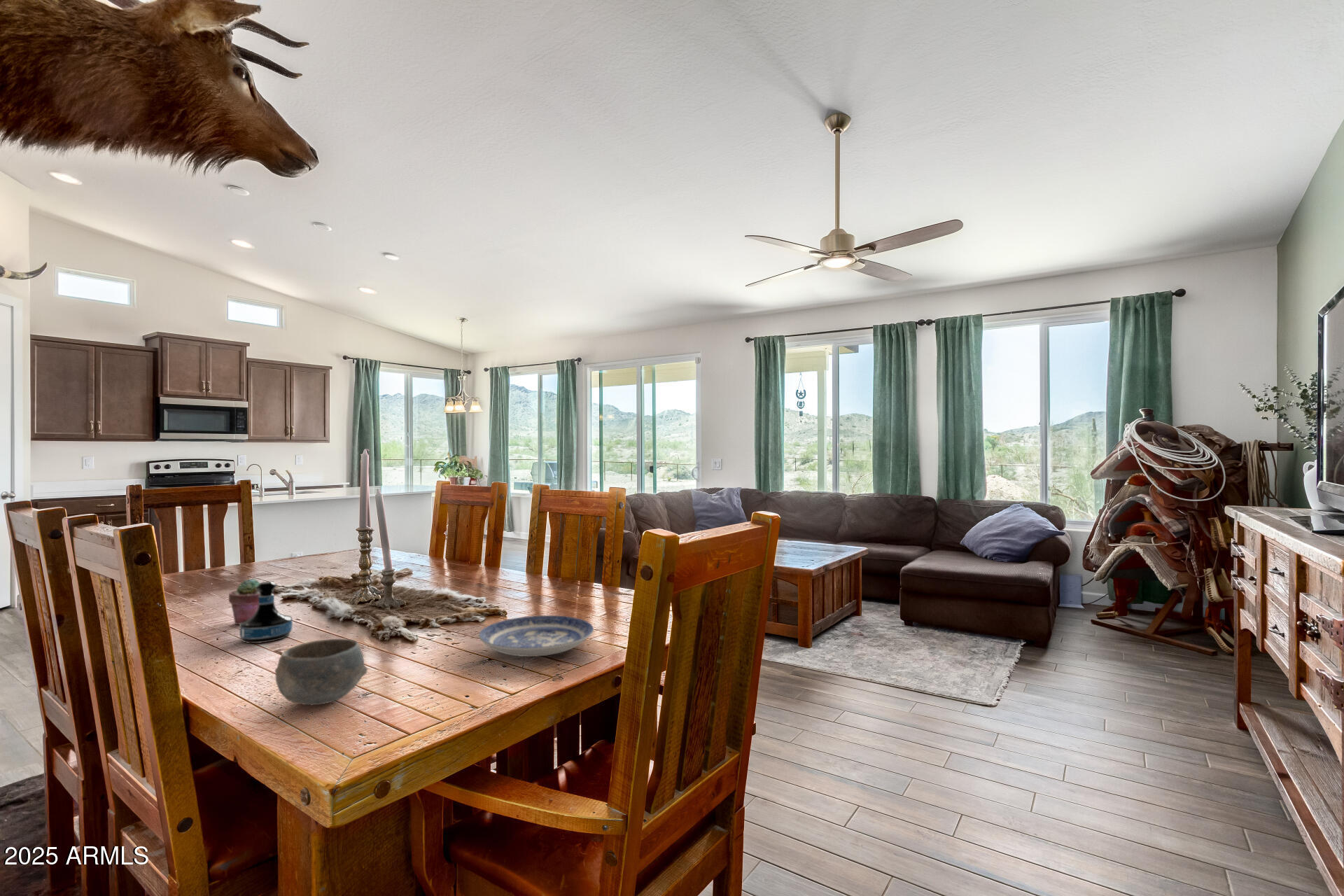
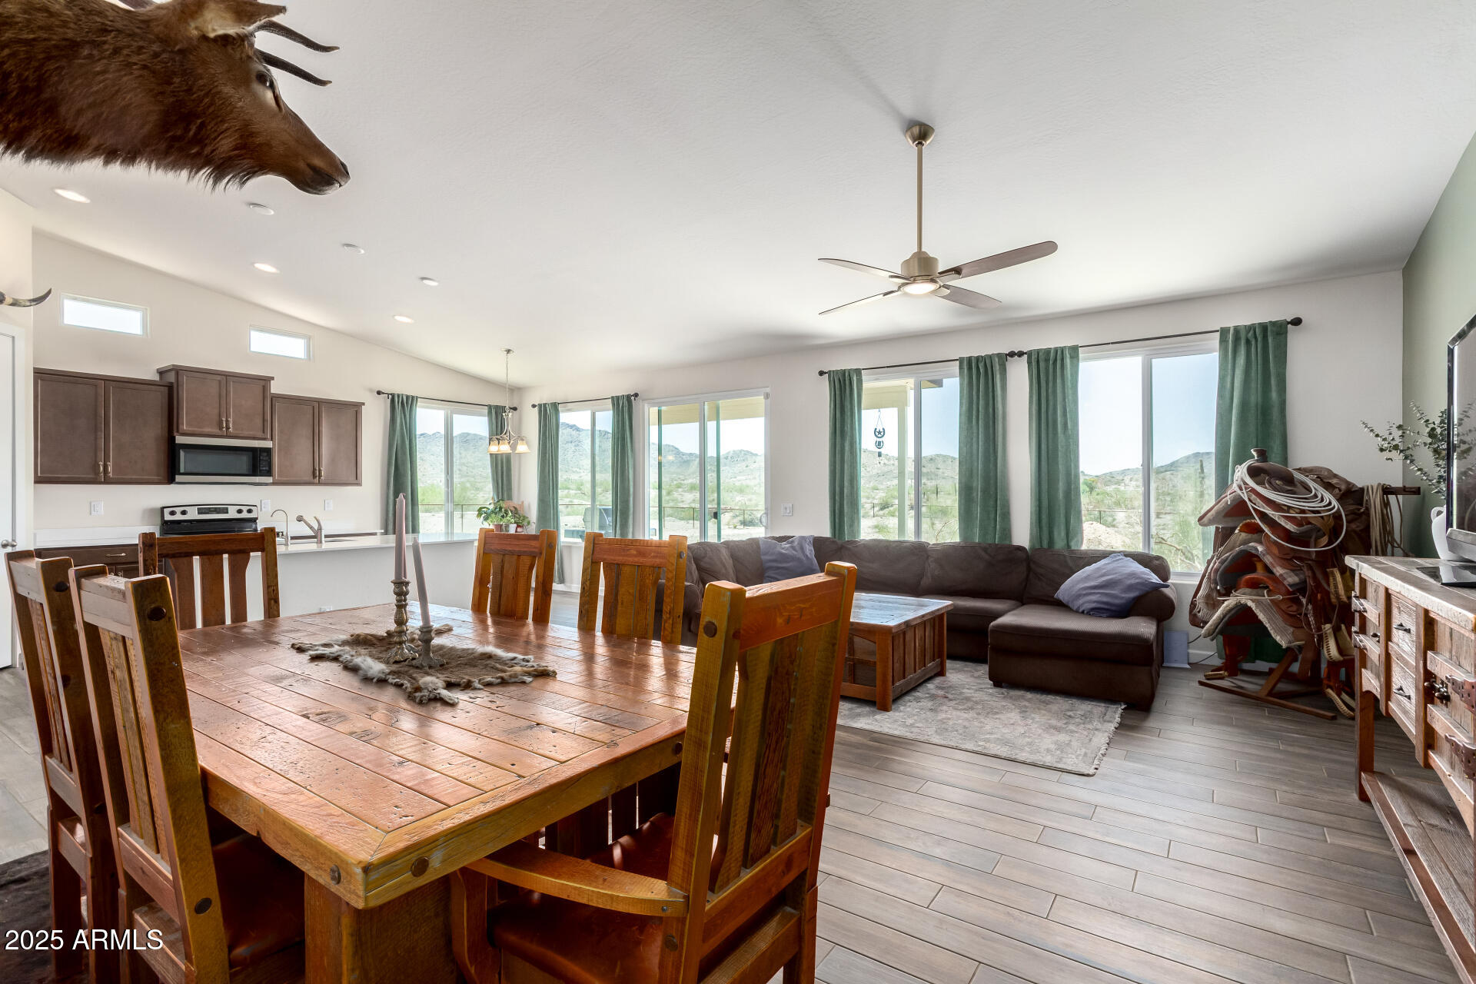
- bowl [274,638,368,706]
- tequila bottle [239,580,293,644]
- potted succulent [228,578,260,625]
- plate [478,615,594,657]
